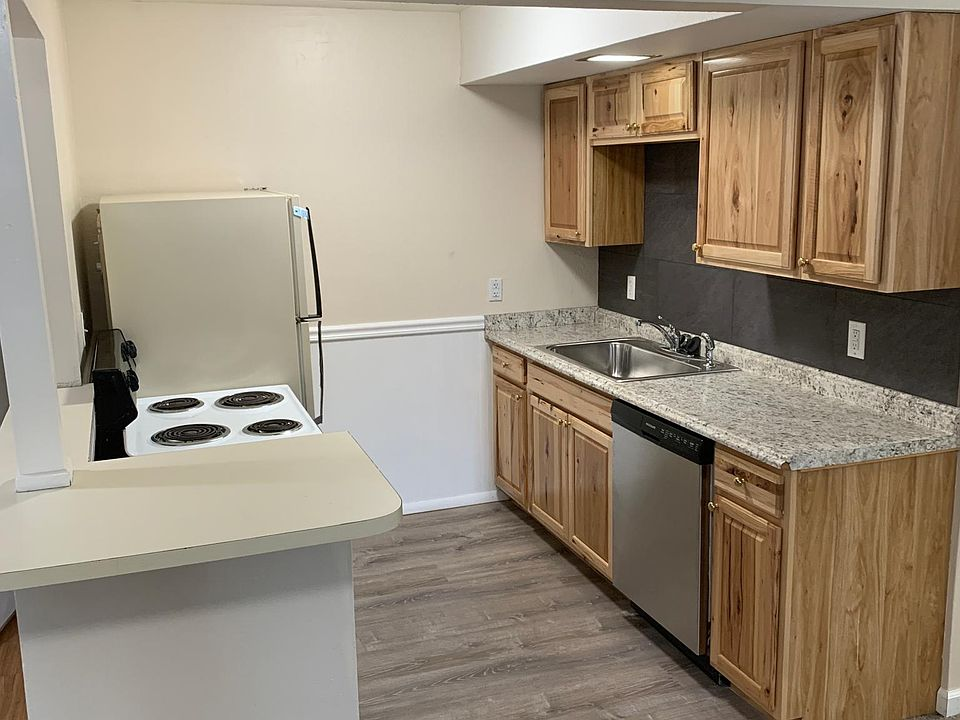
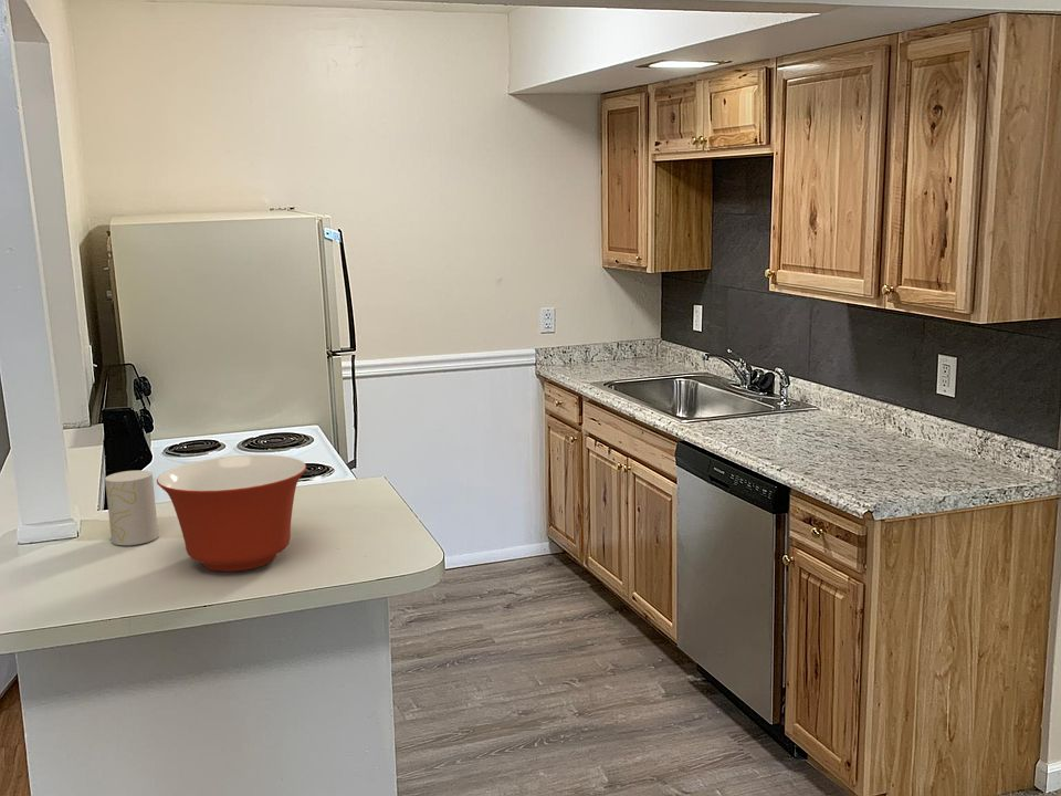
+ cup [104,470,159,546]
+ mixing bowl [156,454,307,573]
